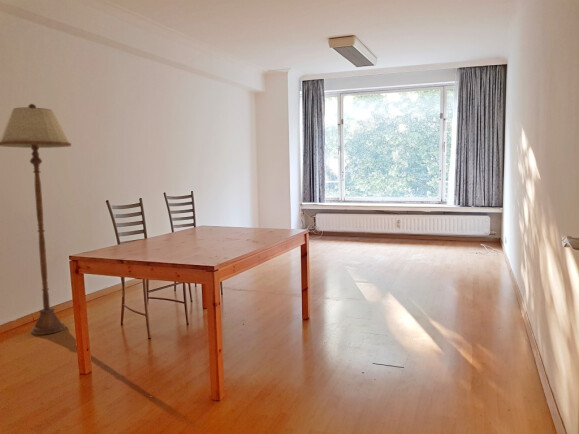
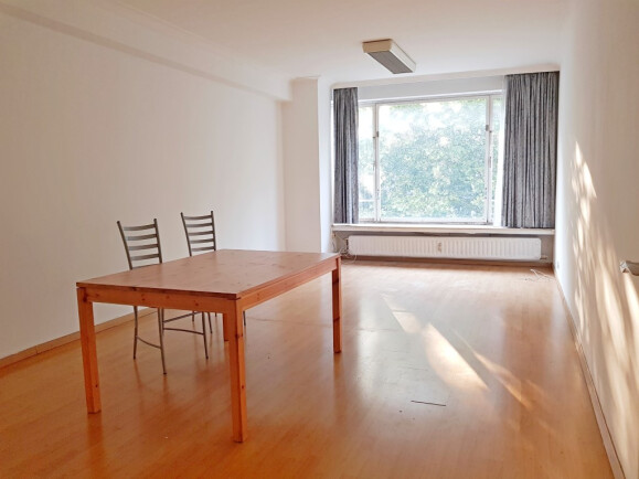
- floor lamp [0,103,72,336]
